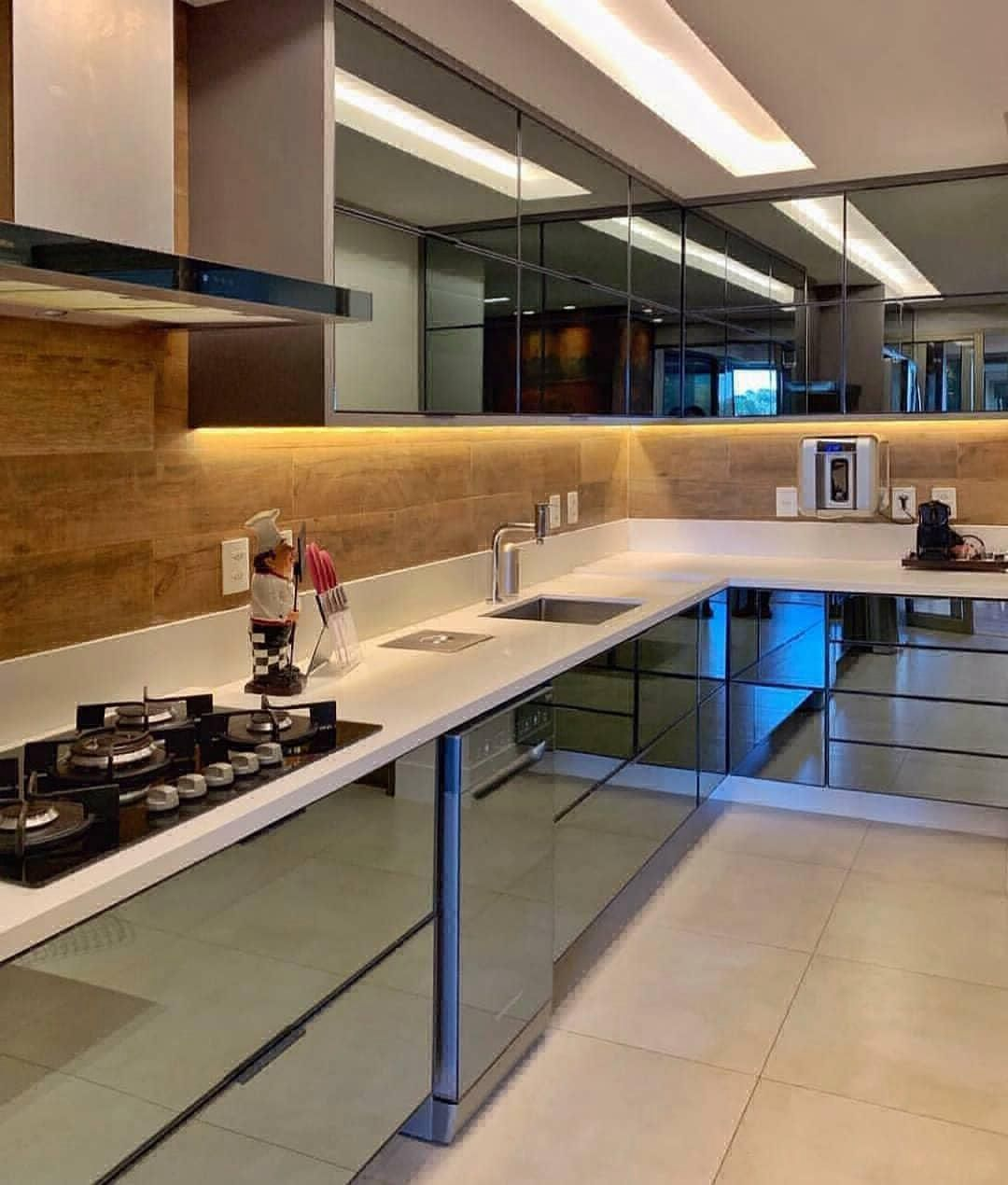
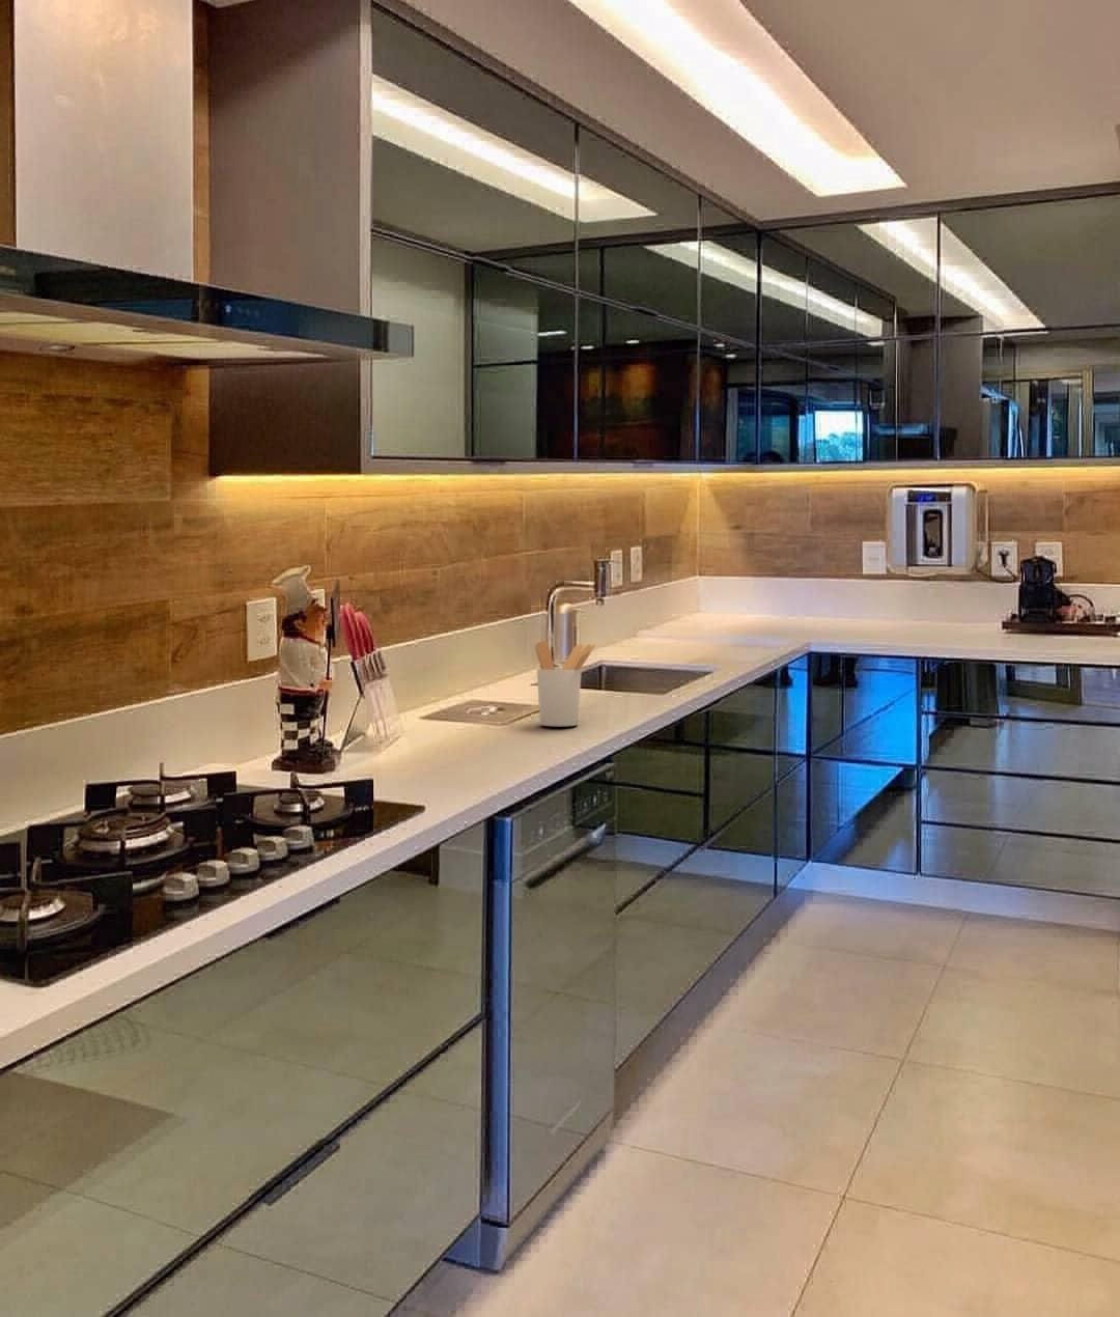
+ utensil holder [534,640,597,727]
